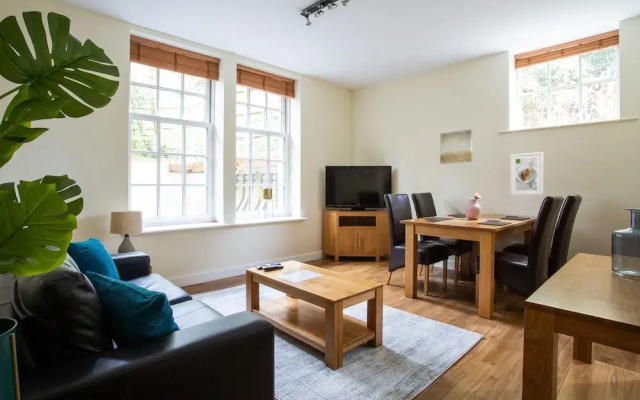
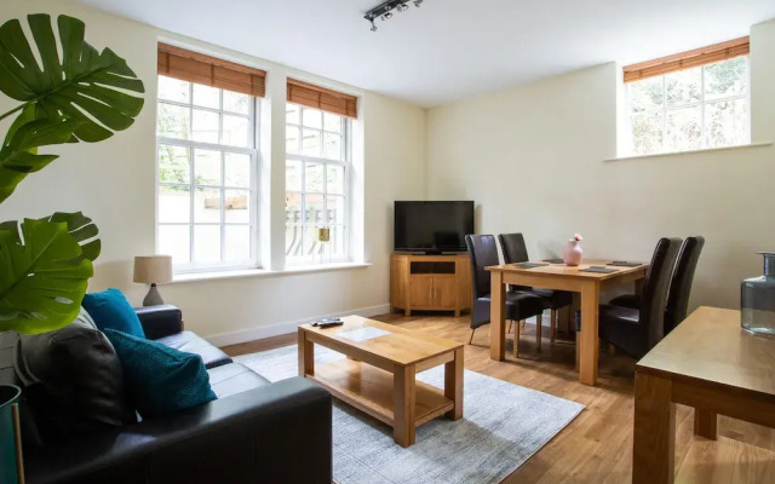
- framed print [509,151,544,196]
- wall art [439,128,473,165]
